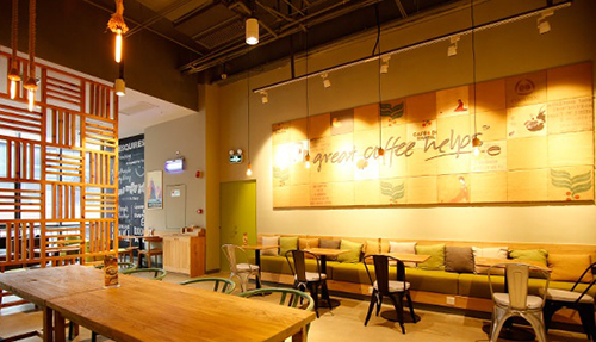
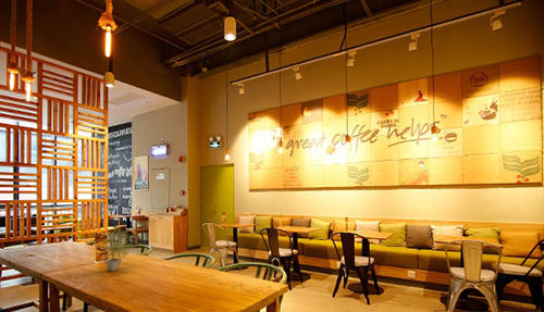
+ potted plant [98,226,135,272]
